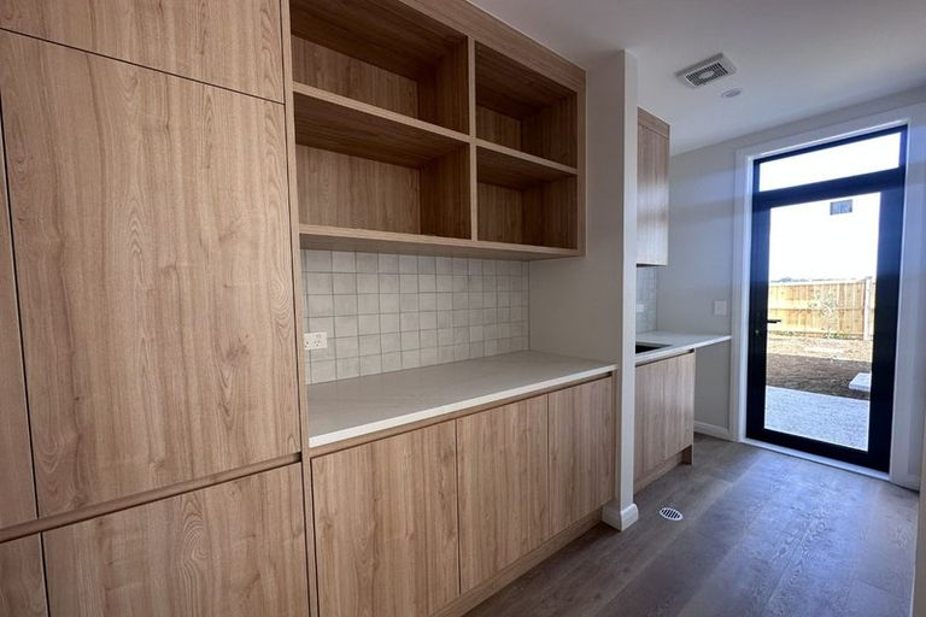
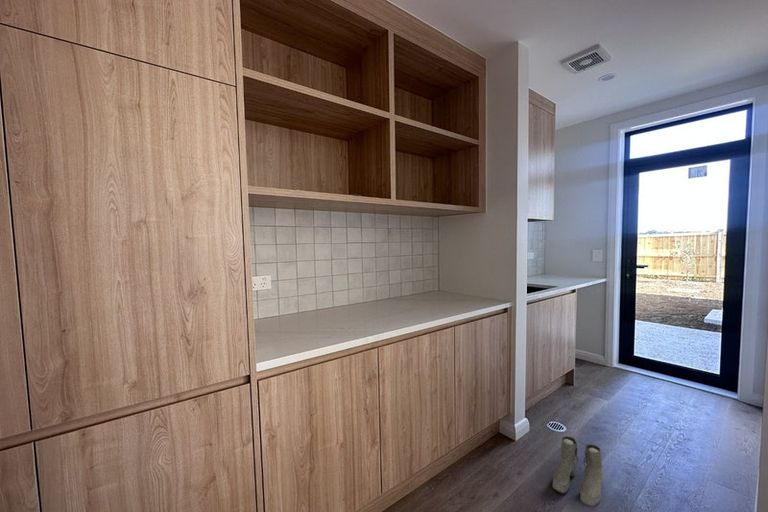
+ boots [551,435,605,507]
